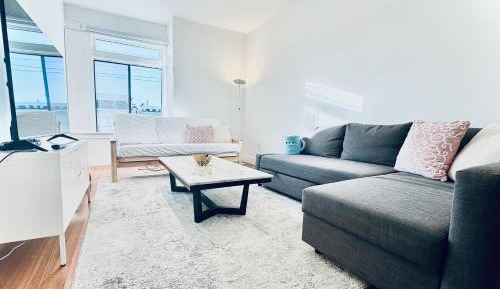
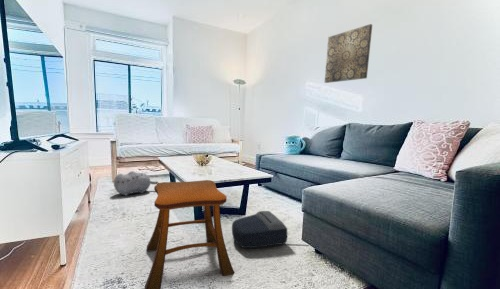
+ backpack [231,210,310,249]
+ wall art [324,23,373,84]
+ stool [144,179,235,289]
+ plush toy [113,170,159,197]
